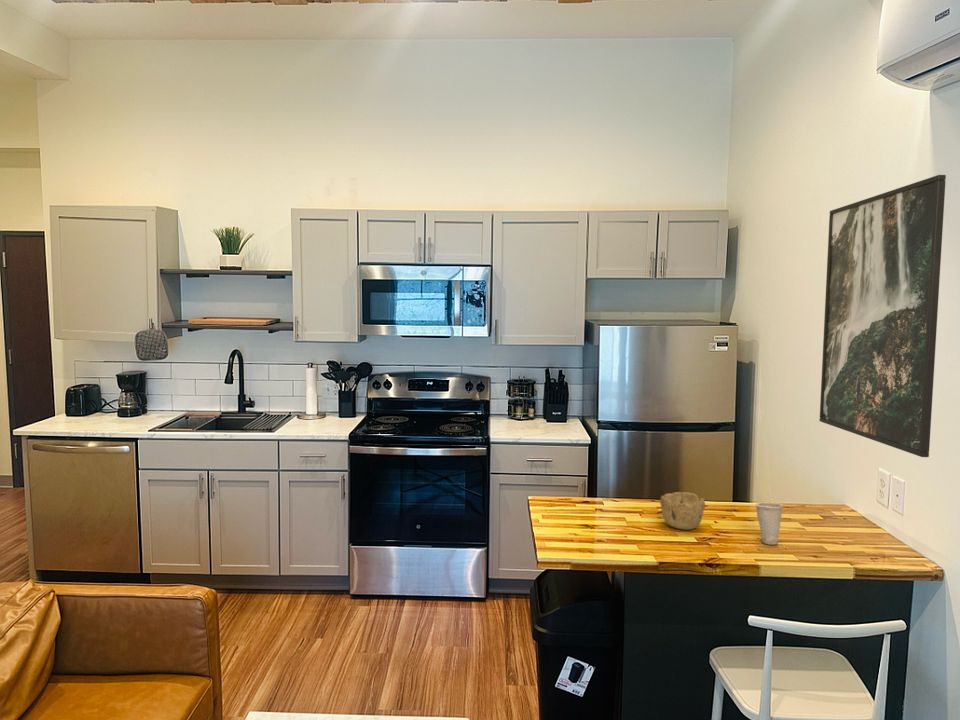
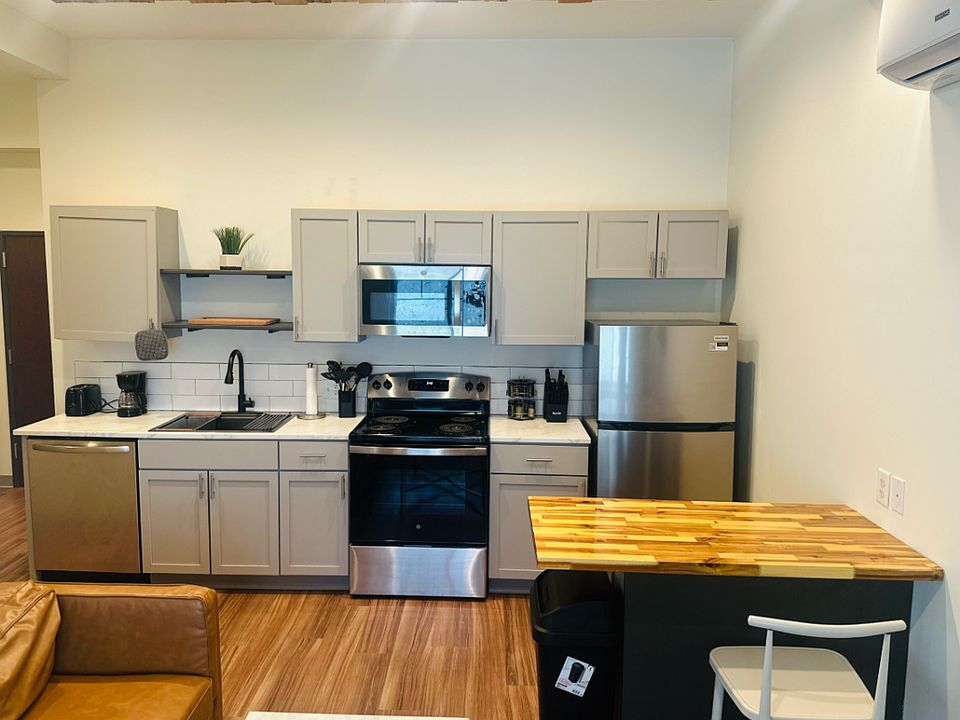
- bowl [659,491,706,531]
- cup [755,501,784,546]
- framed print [818,174,947,458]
